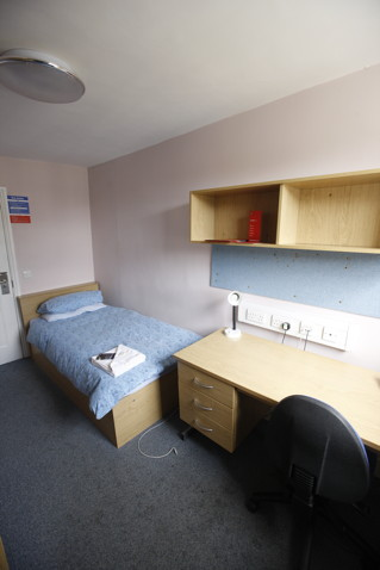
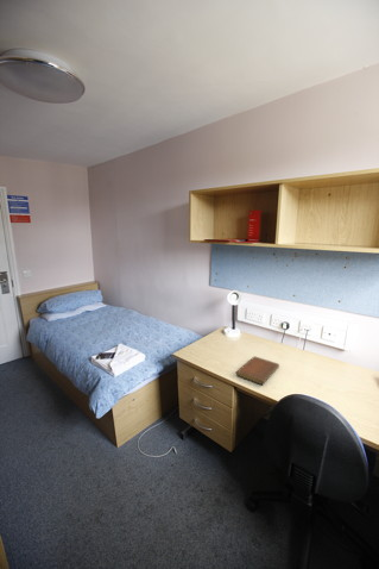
+ notebook [235,356,280,386]
